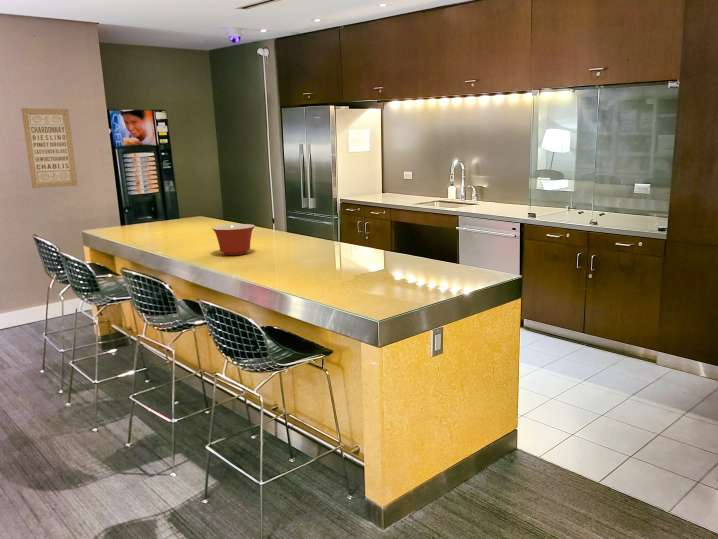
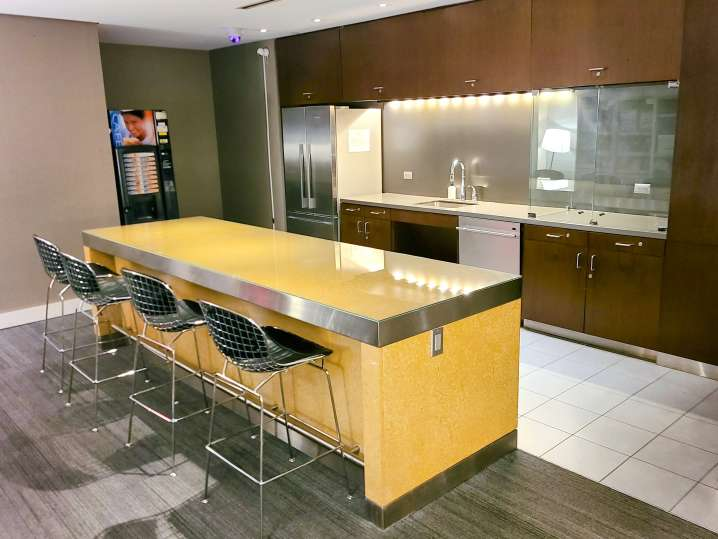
- mixing bowl [211,223,256,256]
- wall art [20,107,78,189]
